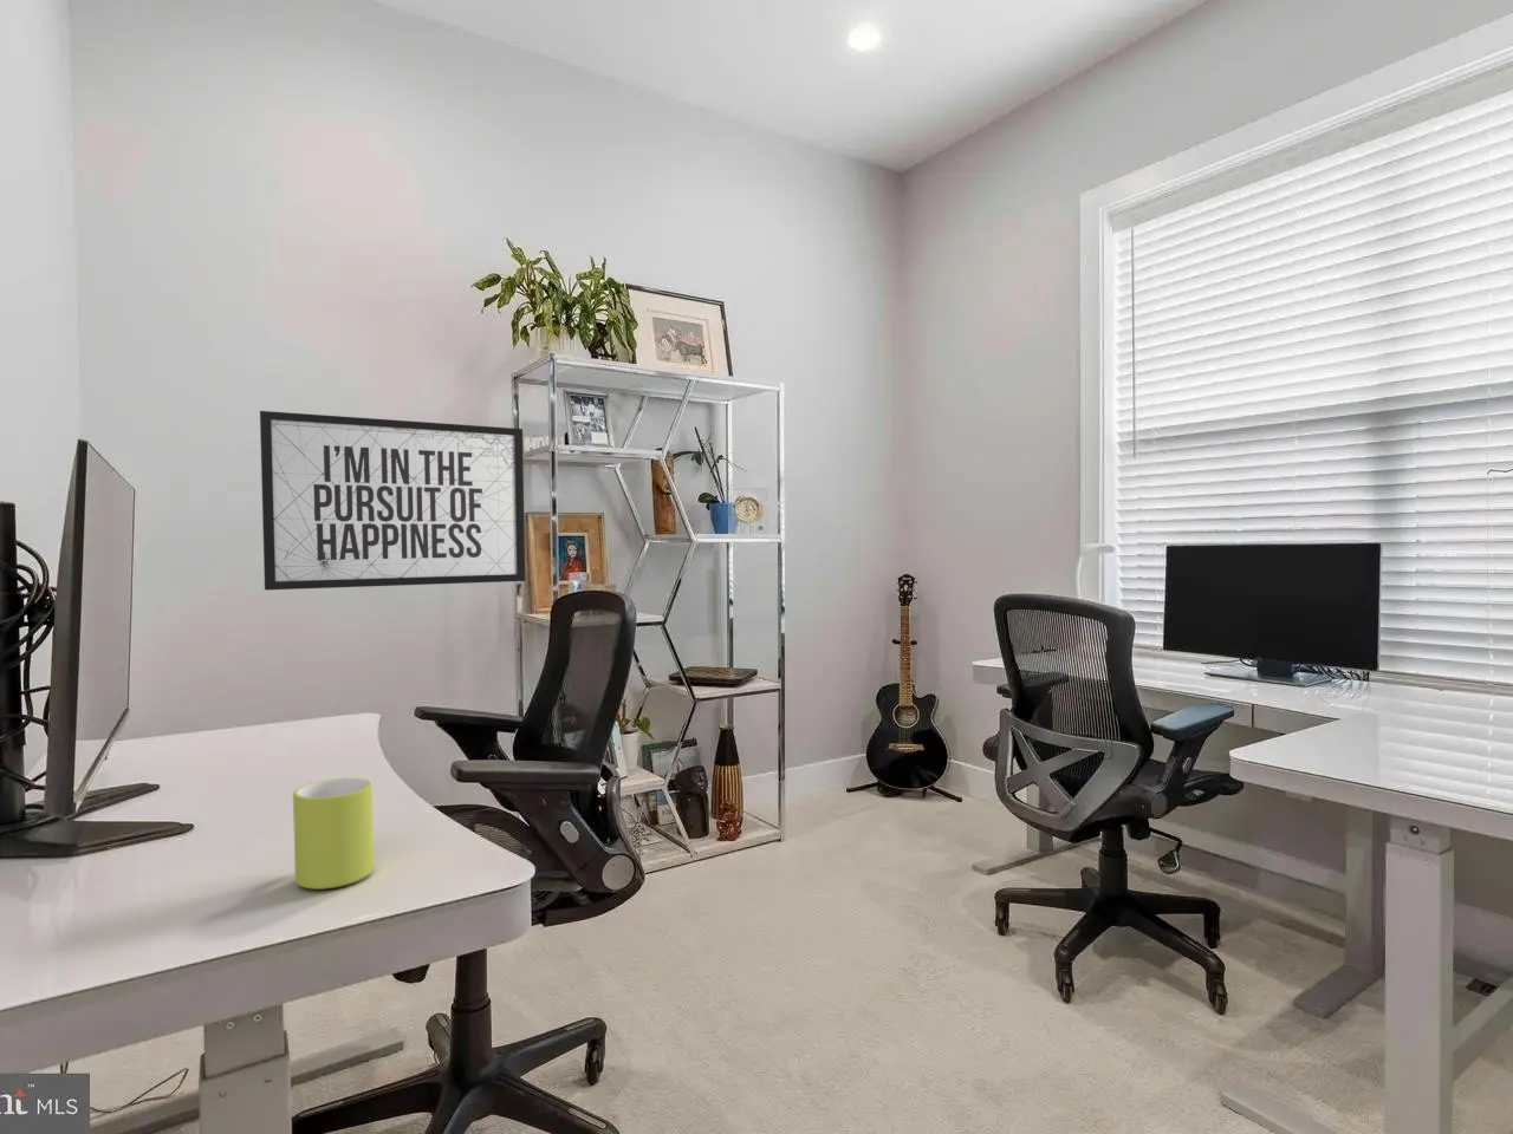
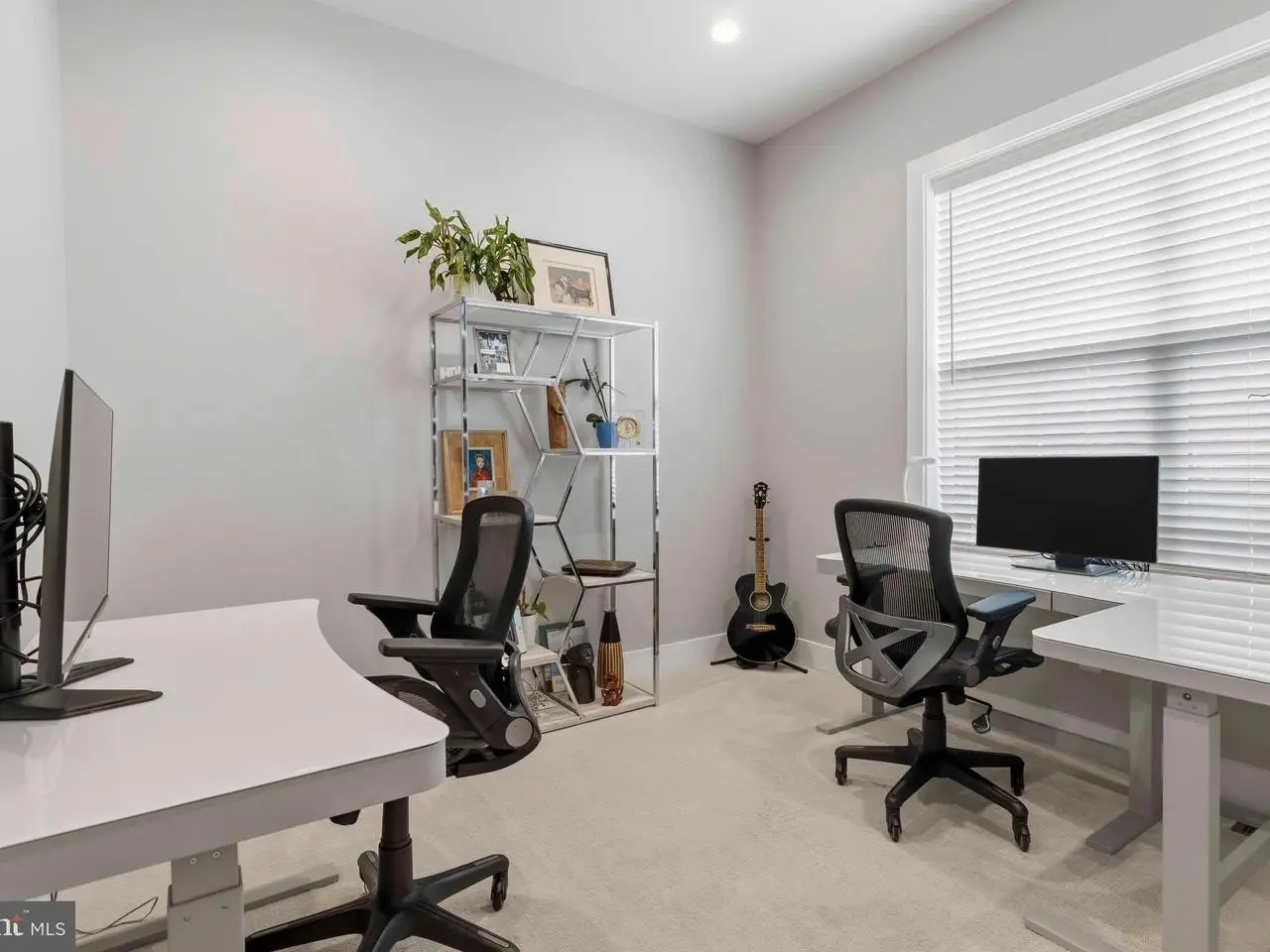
- mug [292,778,375,891]
- mirror [259,410,527,592]
